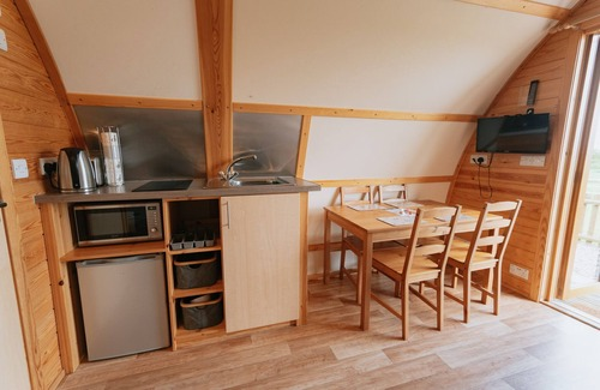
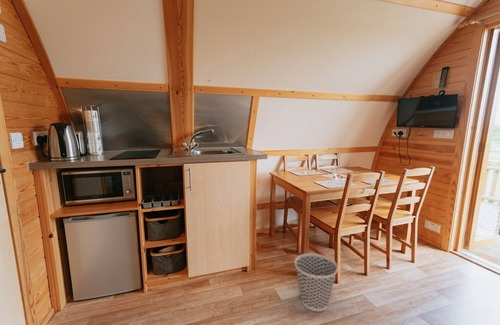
+ wastebasket [294,252,339,312]
